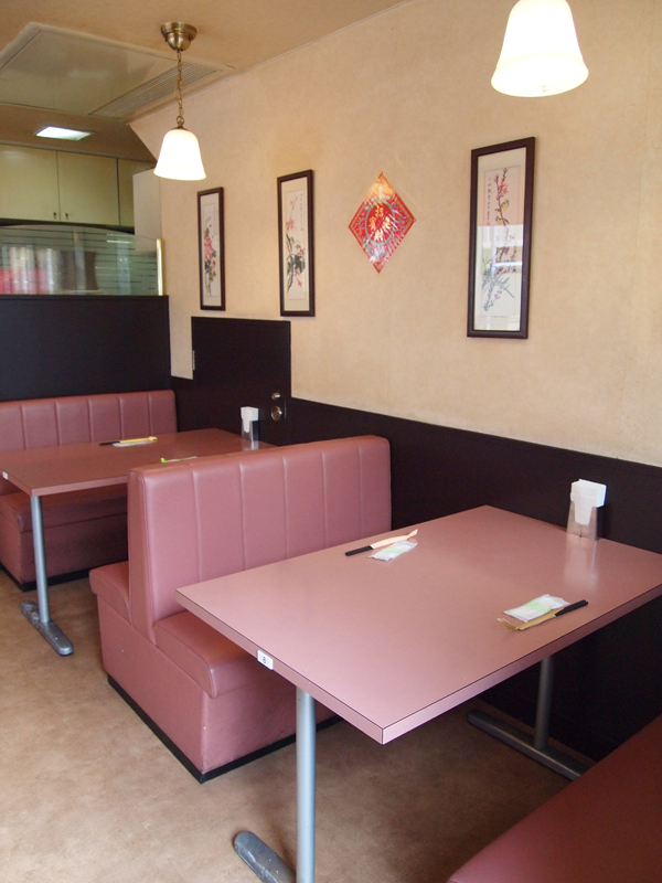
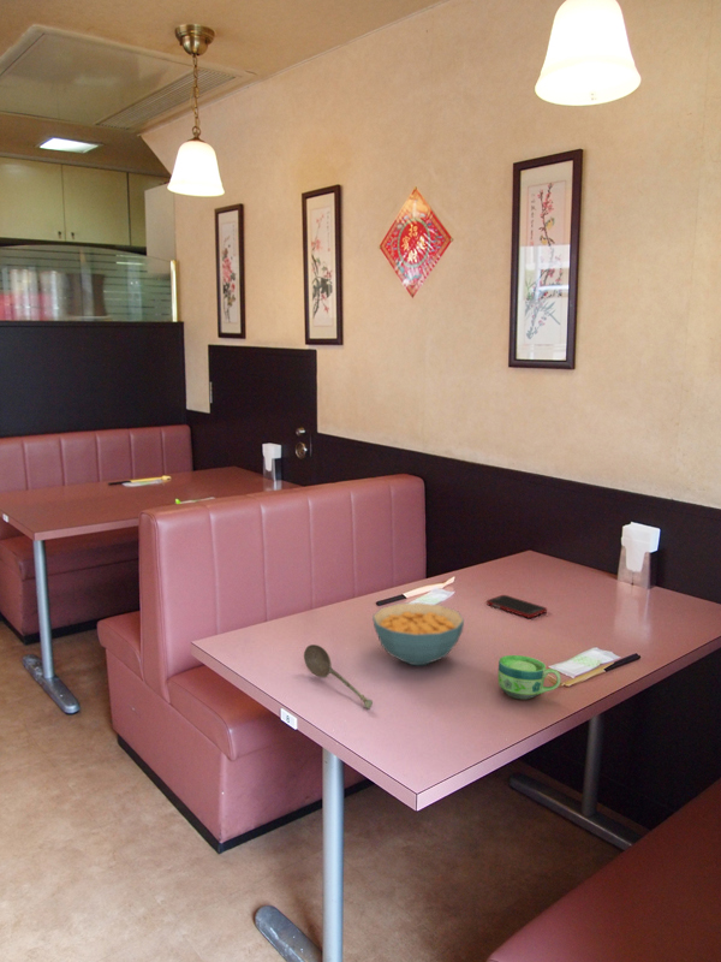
+ cereal bowl [371,601,465,666]
+ soupspoon [303,643,374,709]
+ cup [496,654,562,701]
+ cell phone [485,594,548,619]
